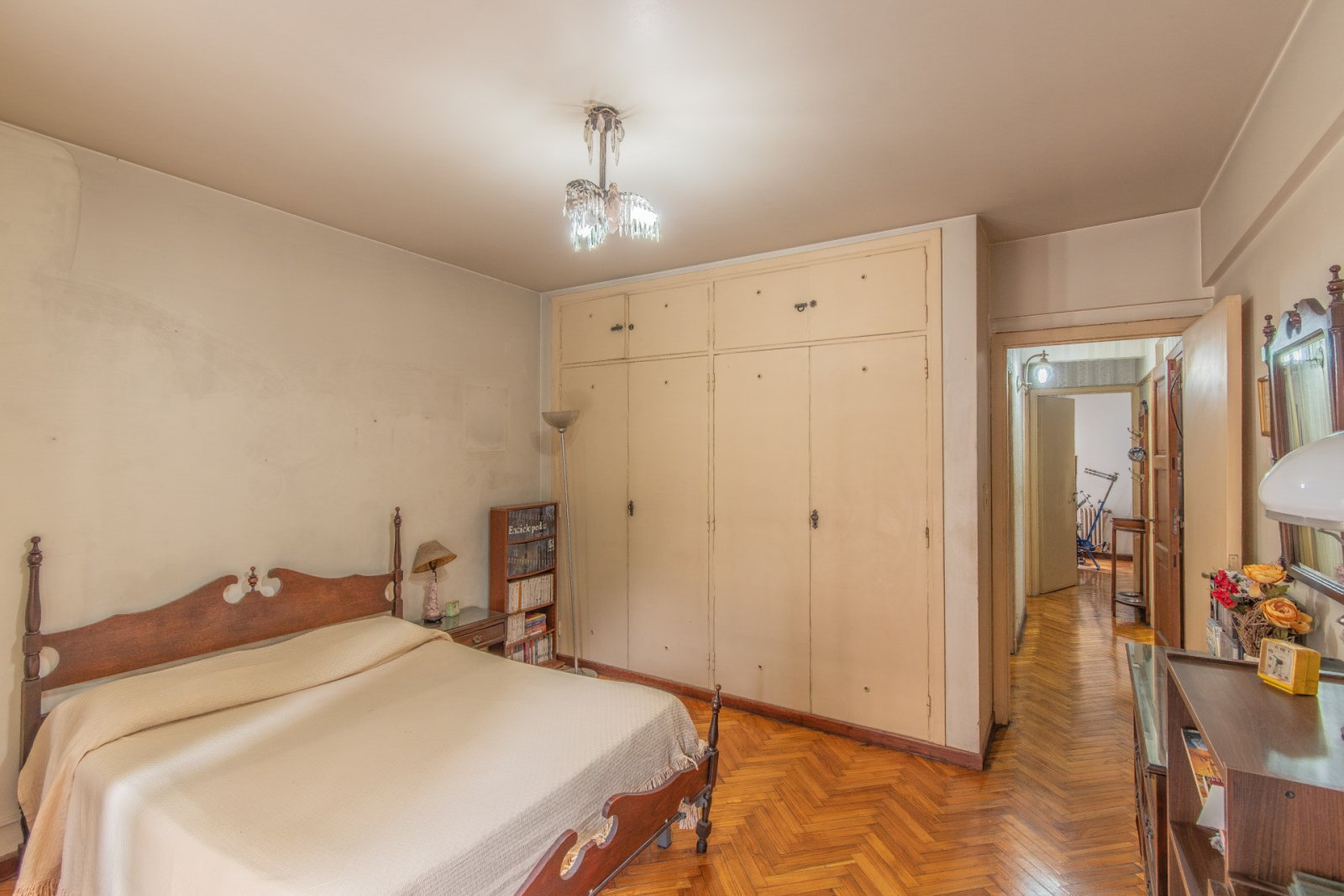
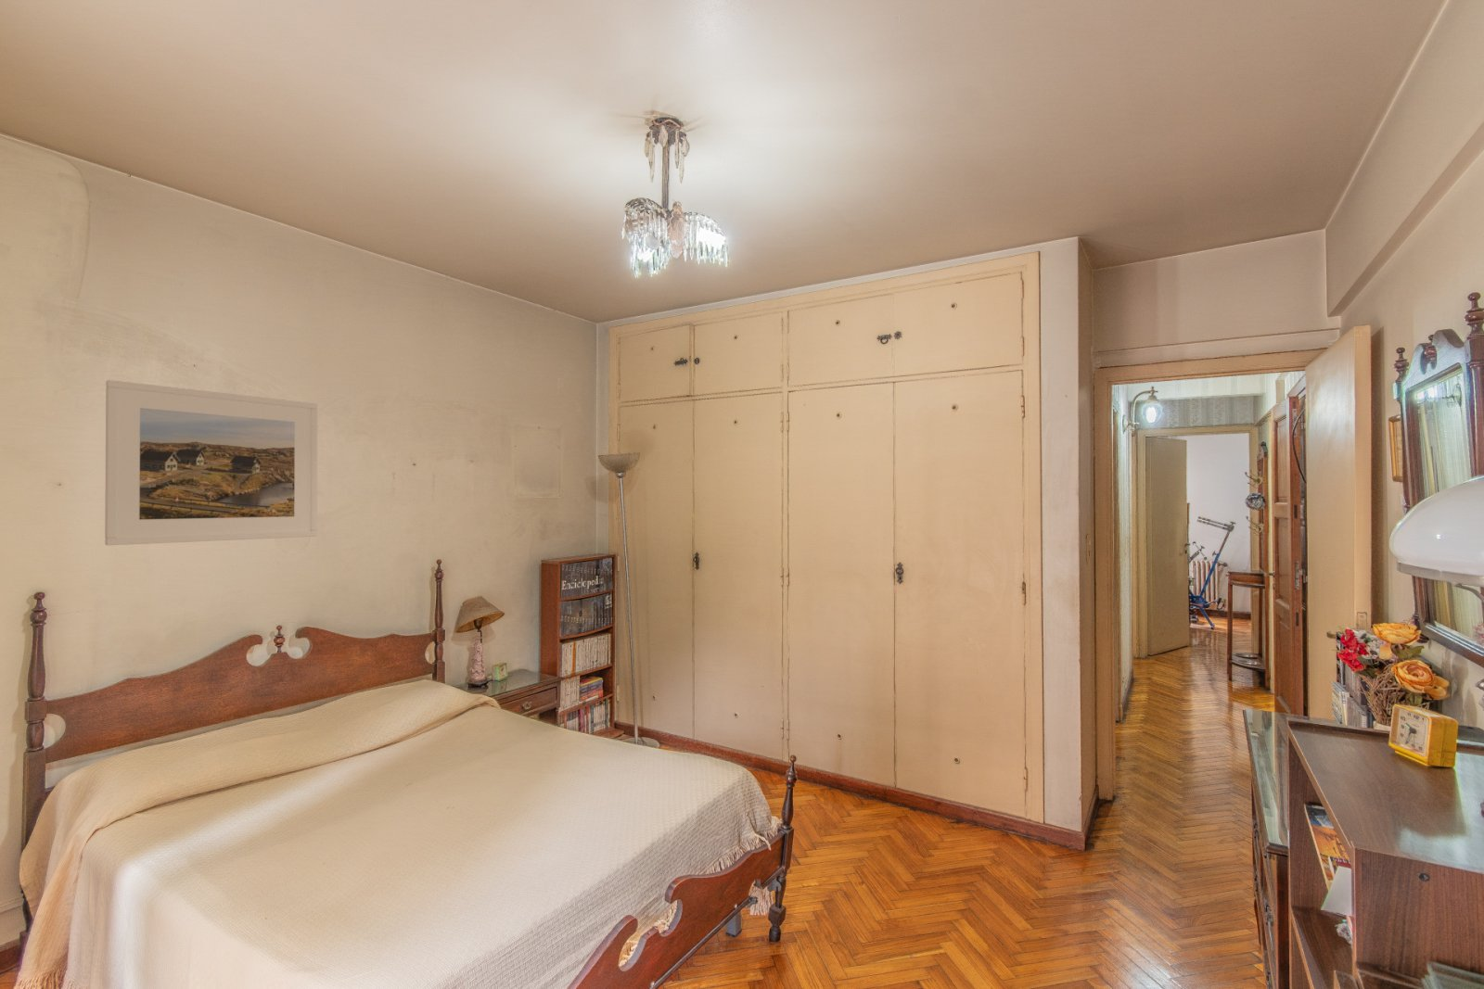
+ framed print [104,379,318,546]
